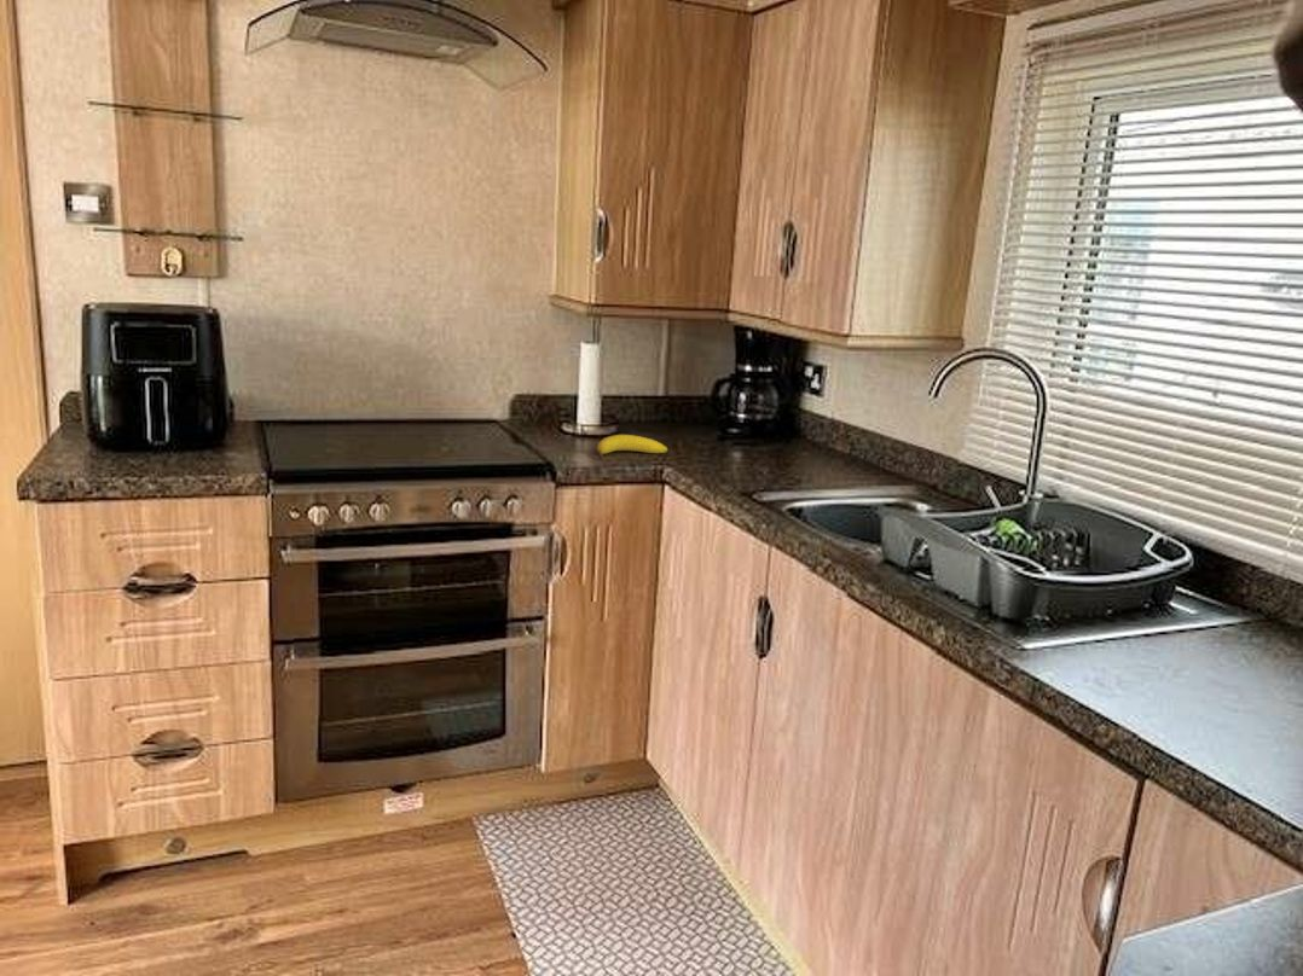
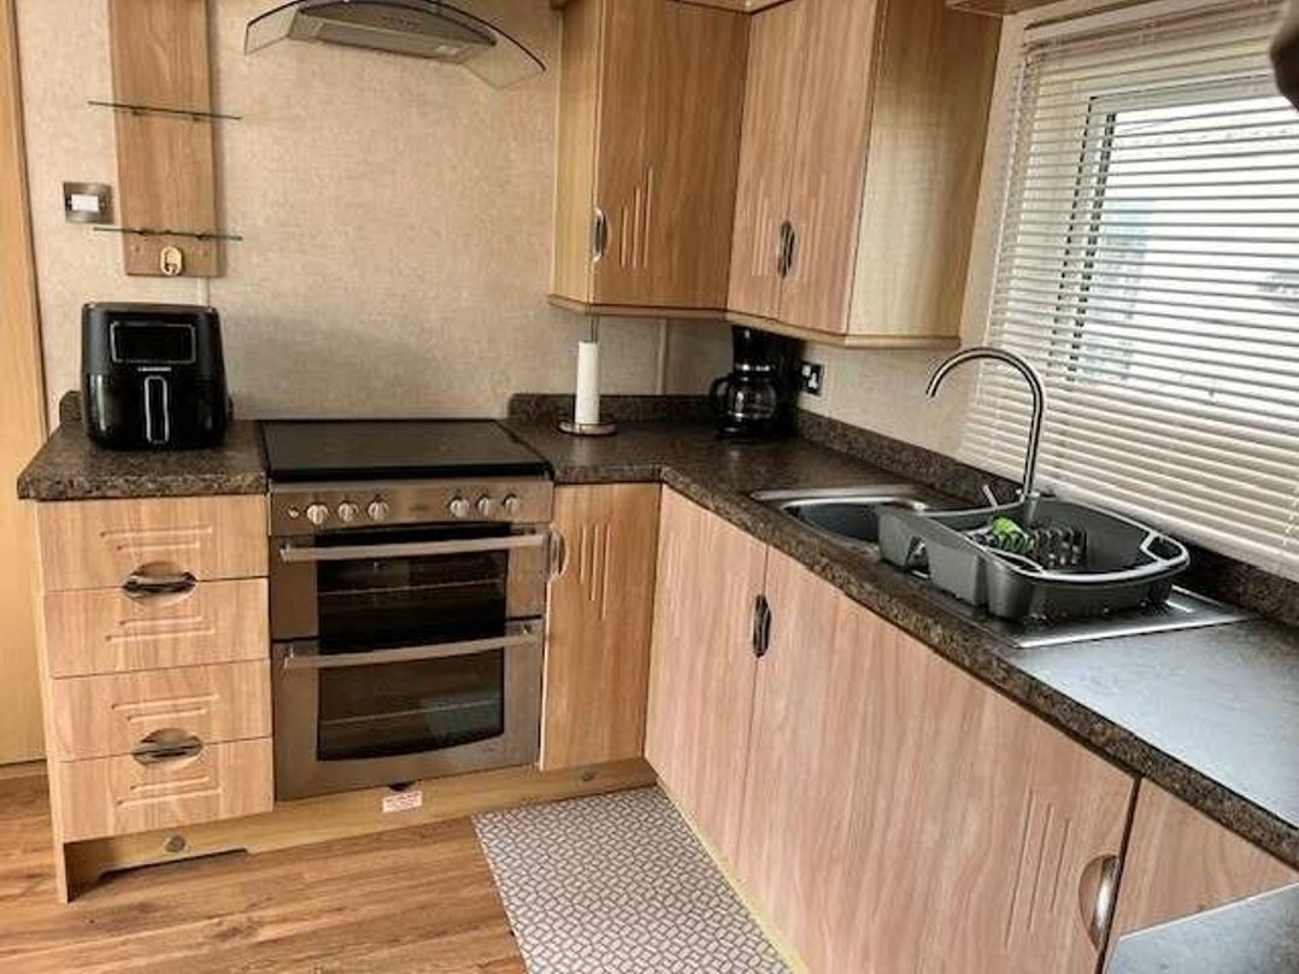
- fruit [596,434,668,460]
